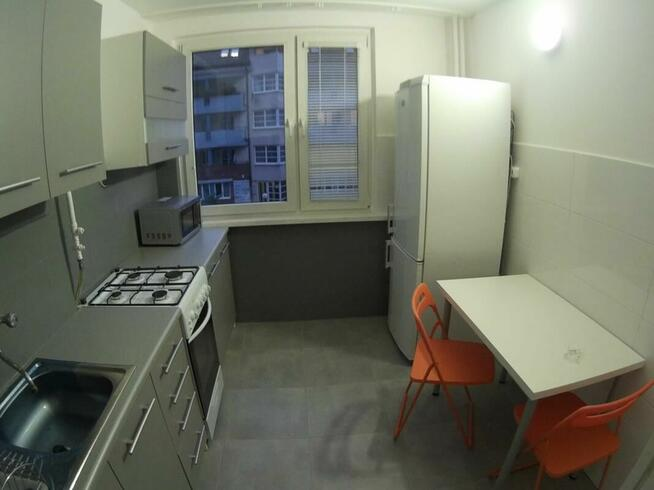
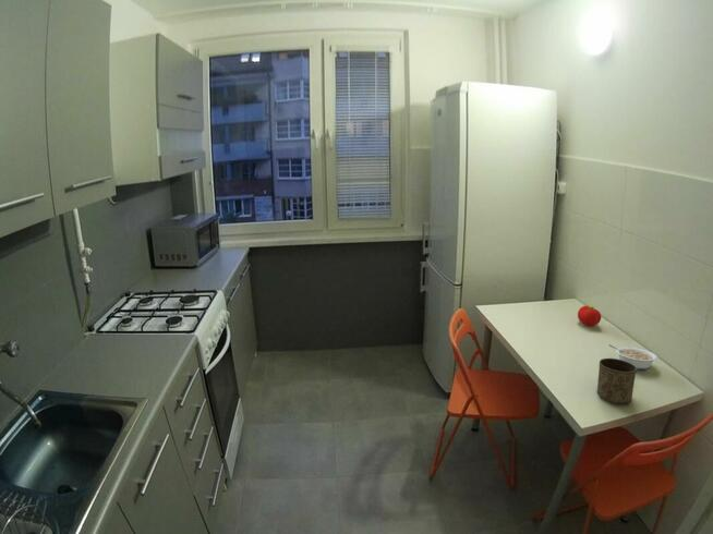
+ legume [608,343,658,371]
+ cup [596,357,637,405]
+ fruit [577,304,602,327]
